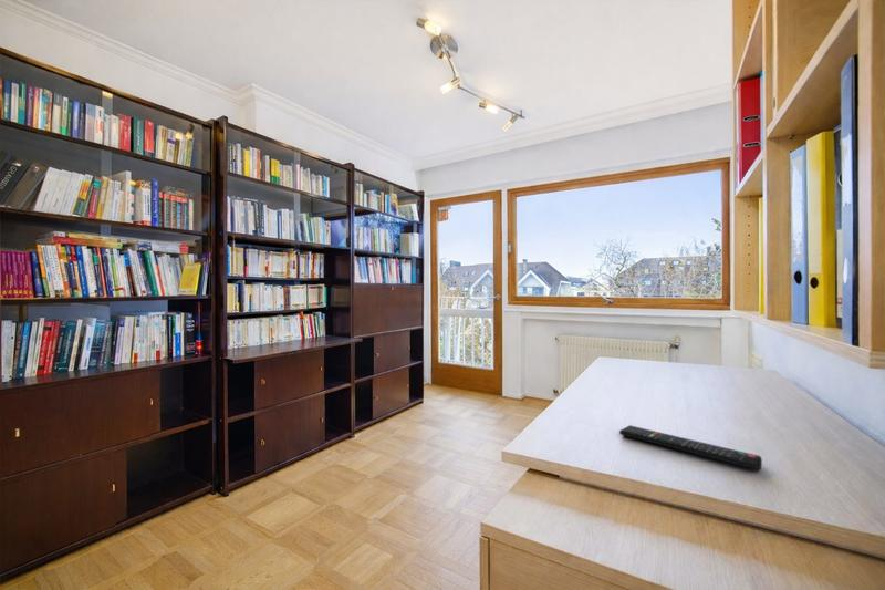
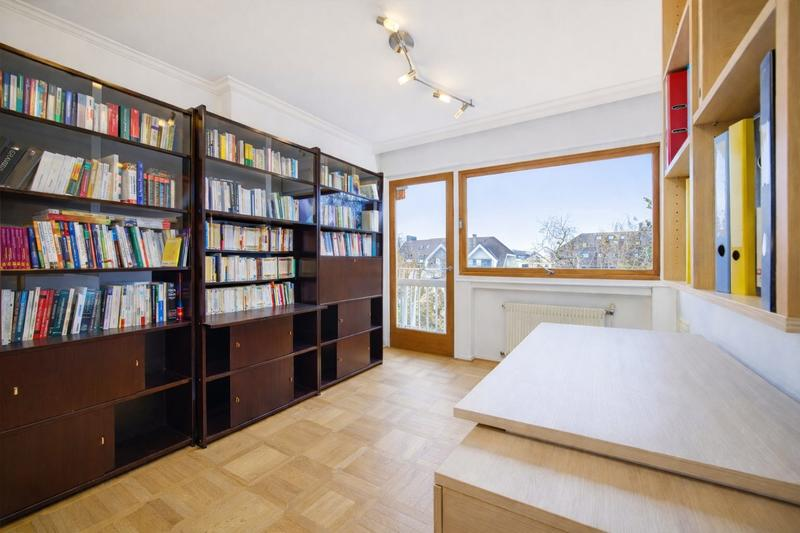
- remote control [618,424,763,472]
